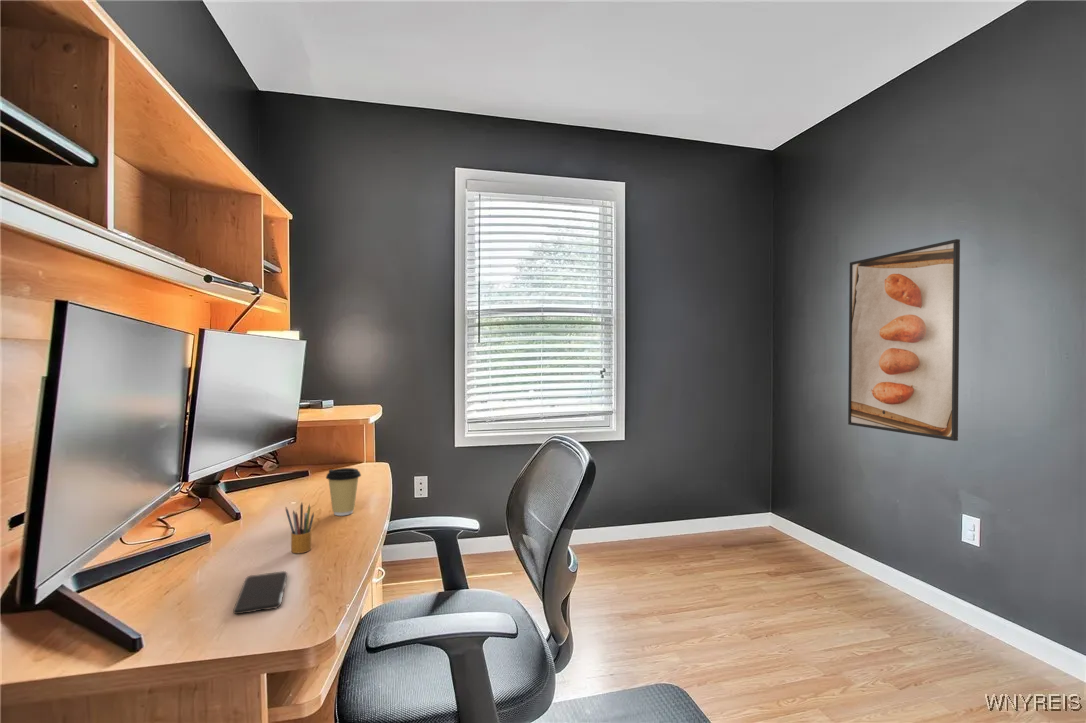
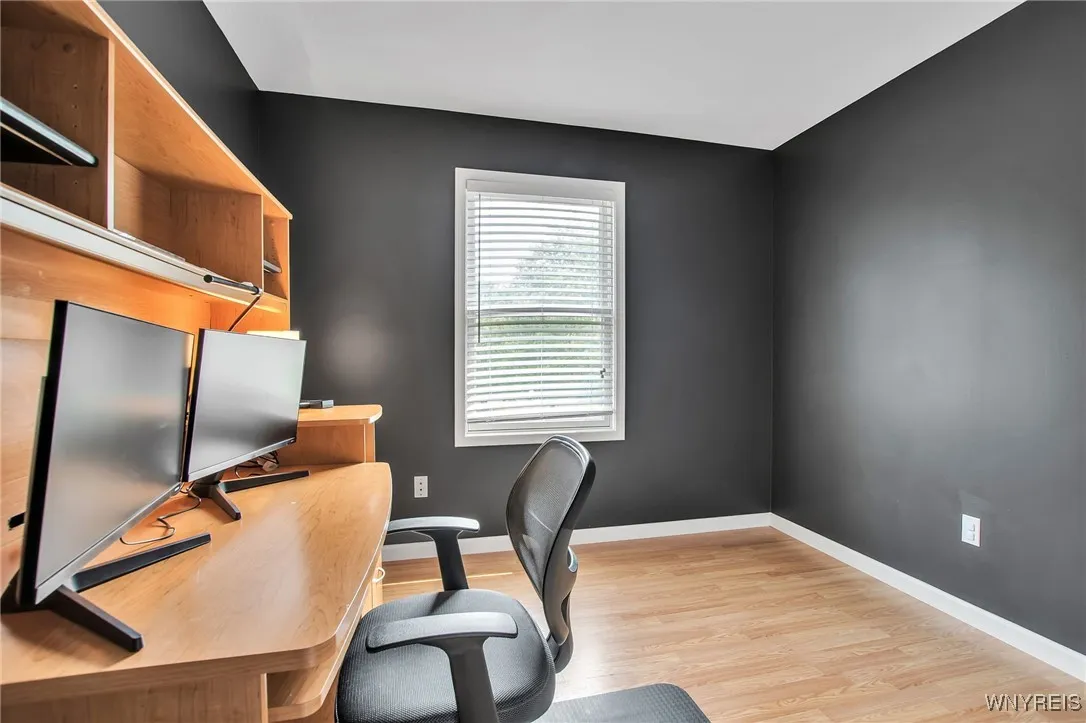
- smartphone [232,570,288,615]
- pencil box [285,501,315,554]
- coffee cup [325,467,362,517]
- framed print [847,238,961,442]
